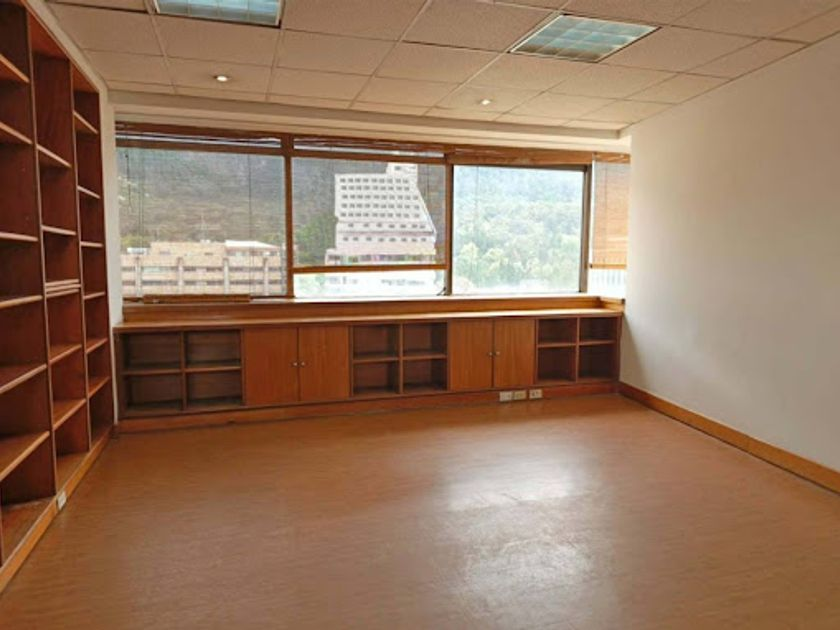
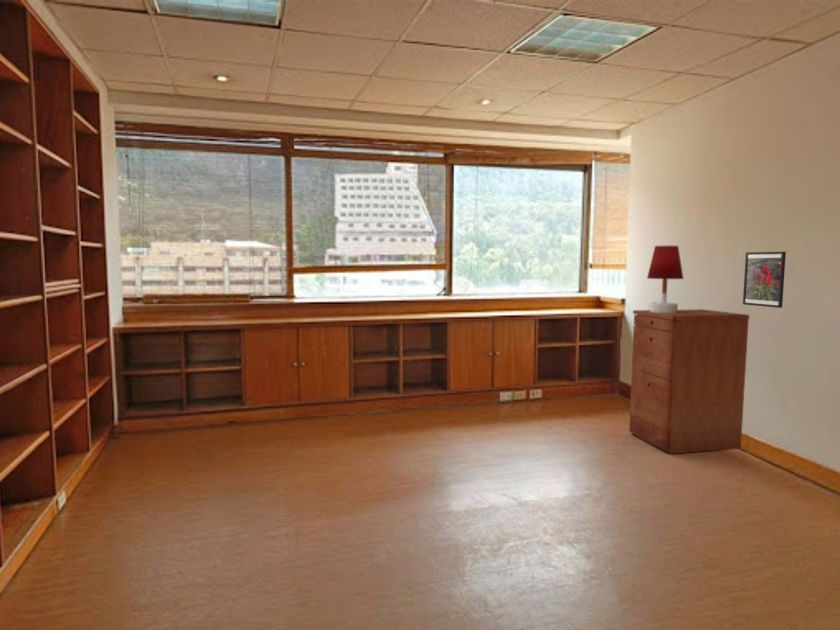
+ filing cabinet [628,308,750,455]
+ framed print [742,251,787,309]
+ table lamp [646,245,684,313]
